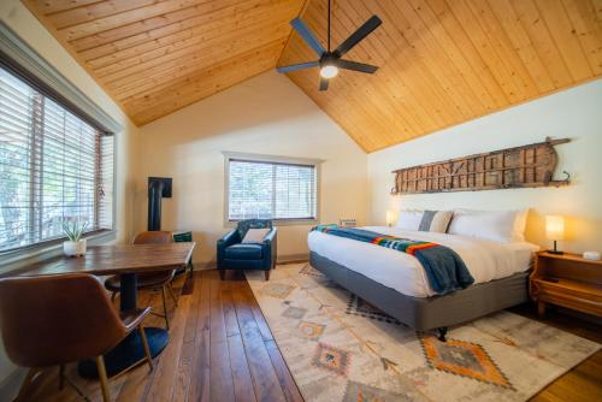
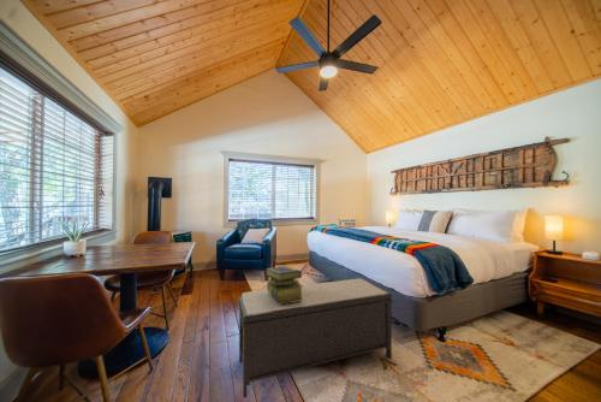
+ bench [237,278,394,398]
+ stack of books [264,265,303,305]
